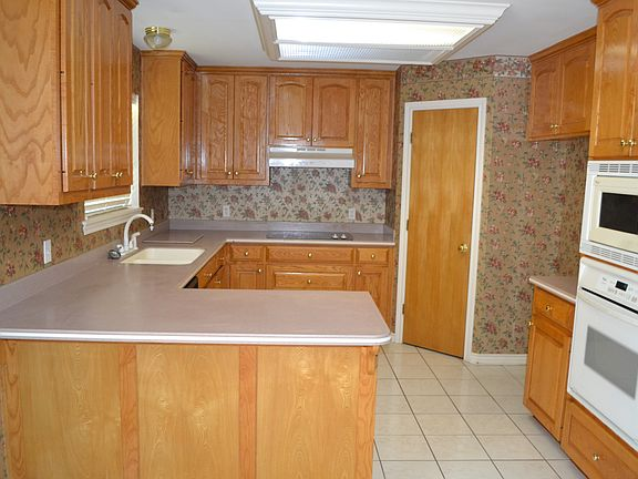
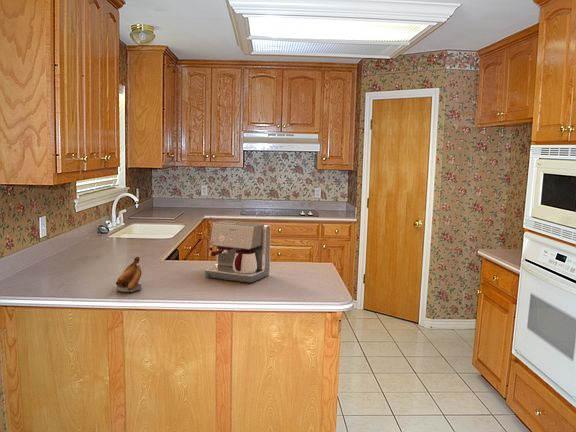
+ banana [115,256,142,293]
+ coffee maker [204,219,272,284]
